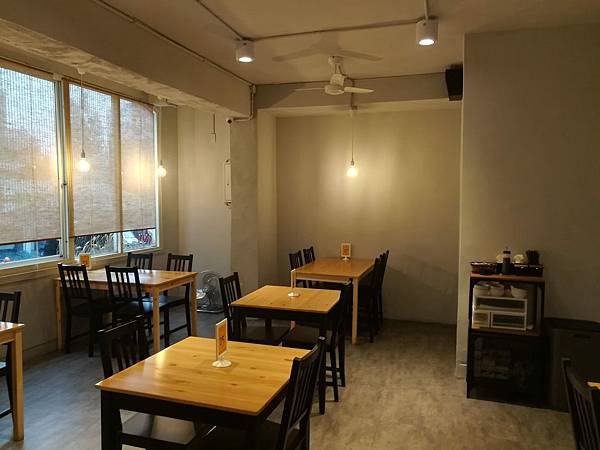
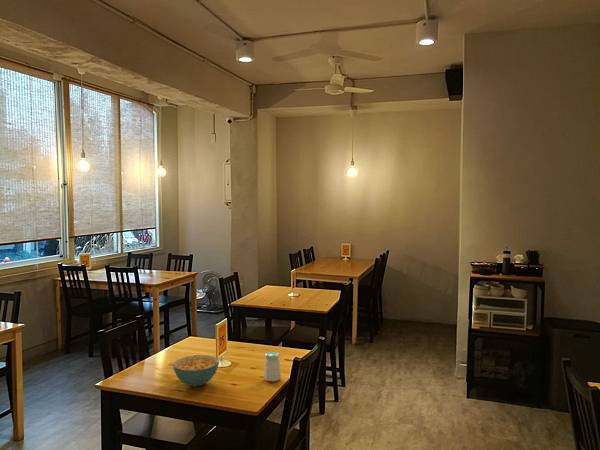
+ salt shaker [263,351,282,382]
+ cereal bowl [172,354,220,387]
